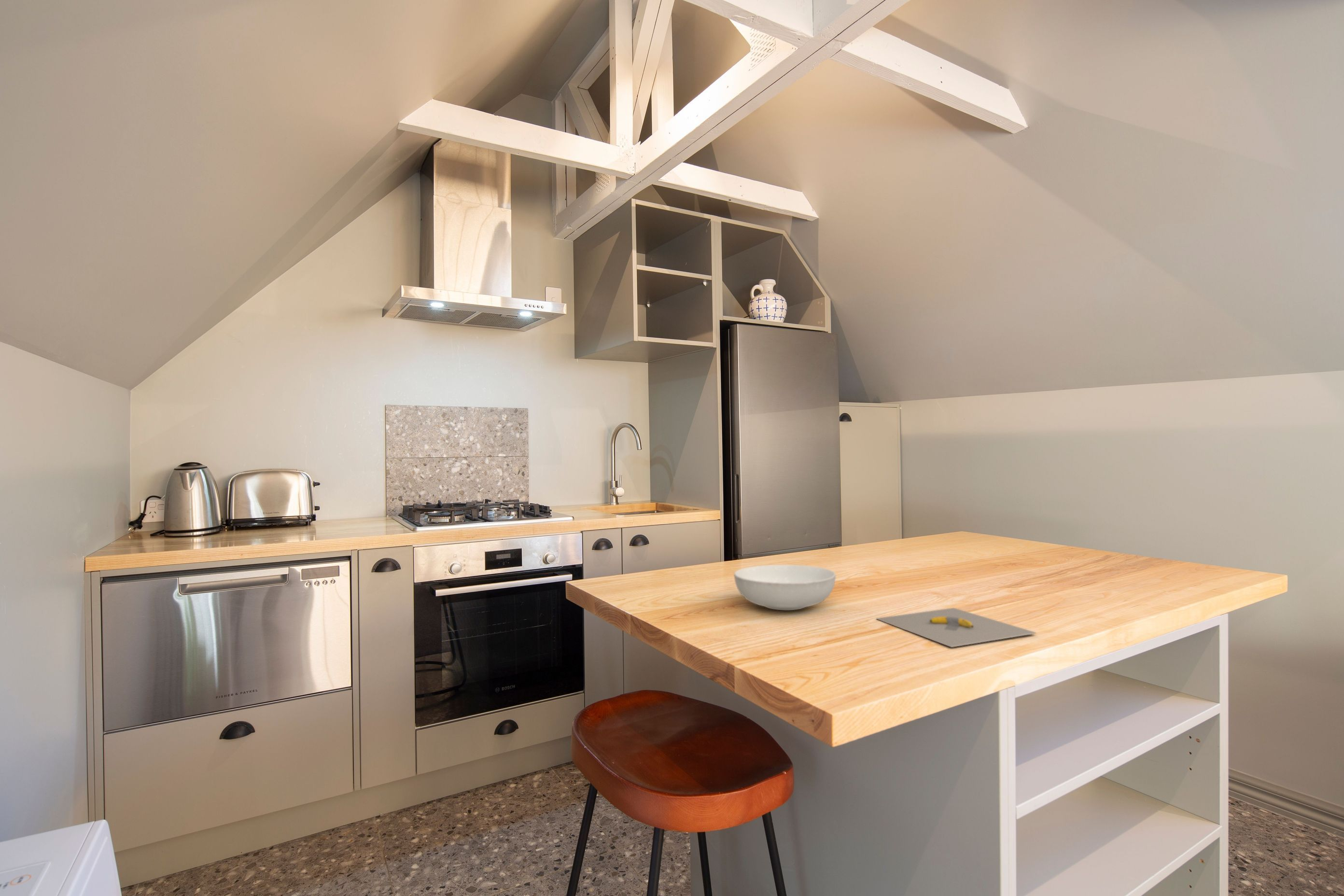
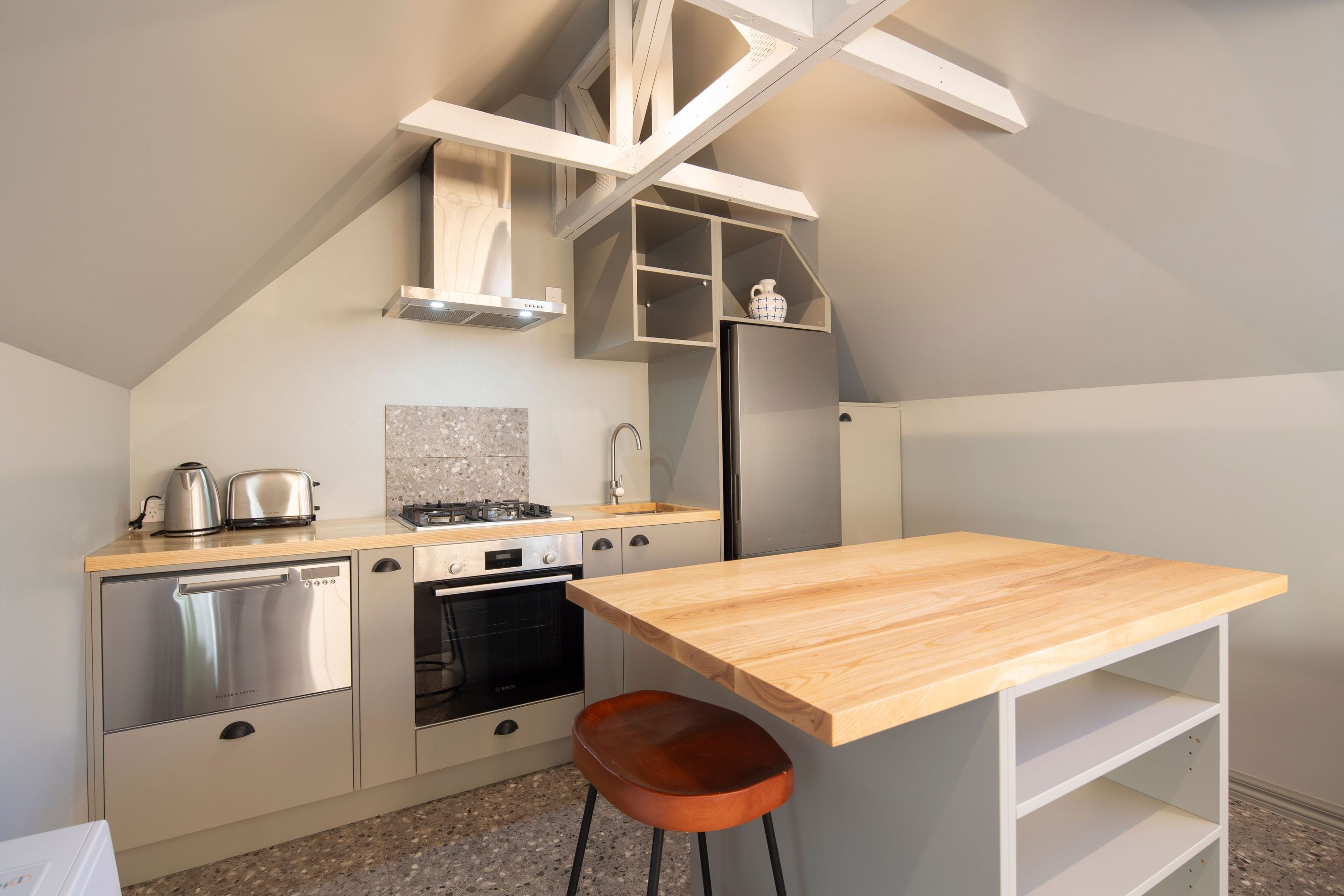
- banana [876,607,1037,648]
- serving bowl [733,564,836,611]
